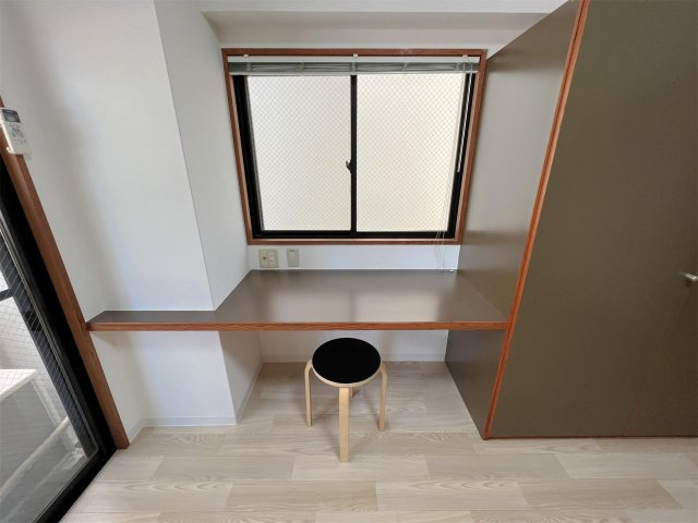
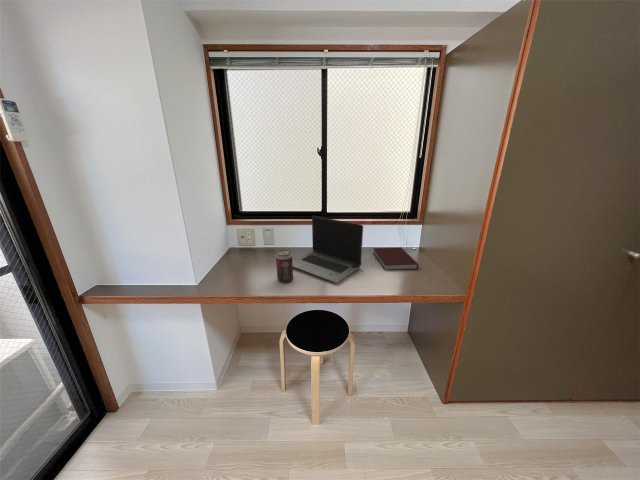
+ beverage can [275,249,294,284]
+ laptop computer [292,215,364,284]
+ notebook [372,246,419,271]
